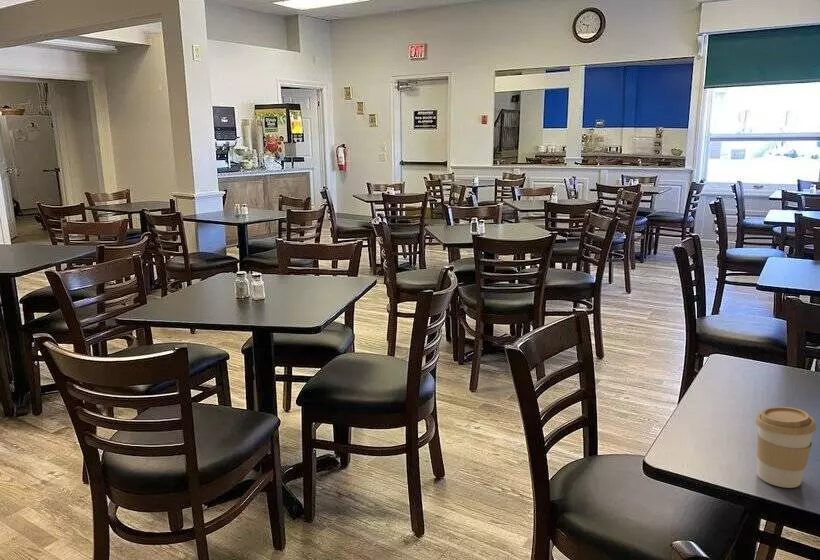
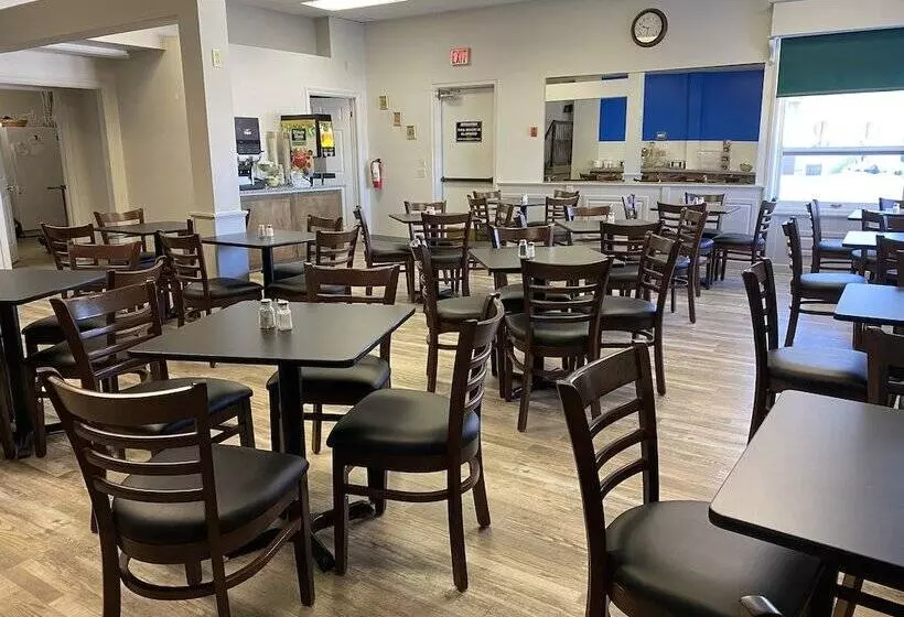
- coffee cup [754,406,817,489]
